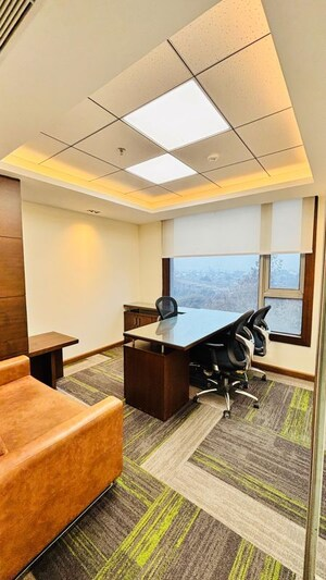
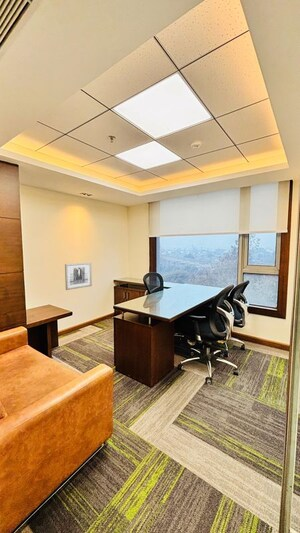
+ wall art [64,262,93,291]
